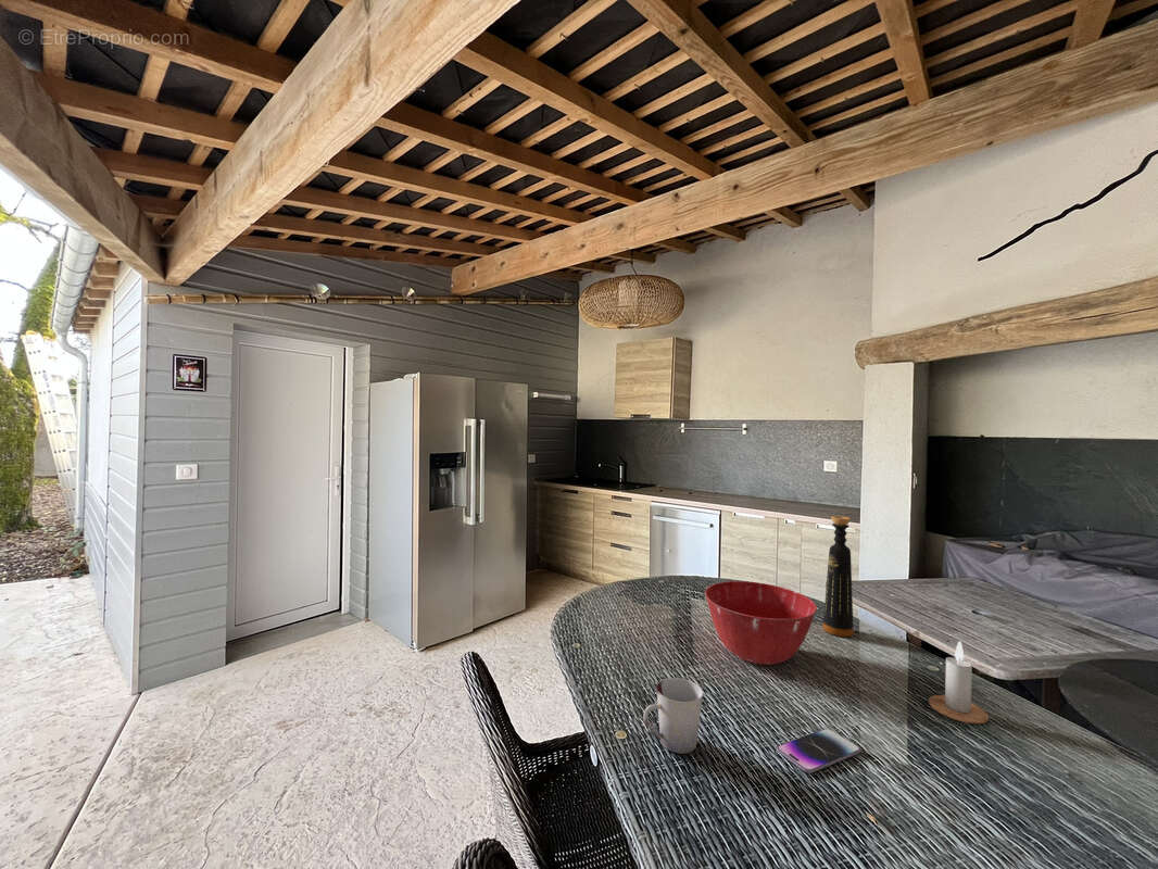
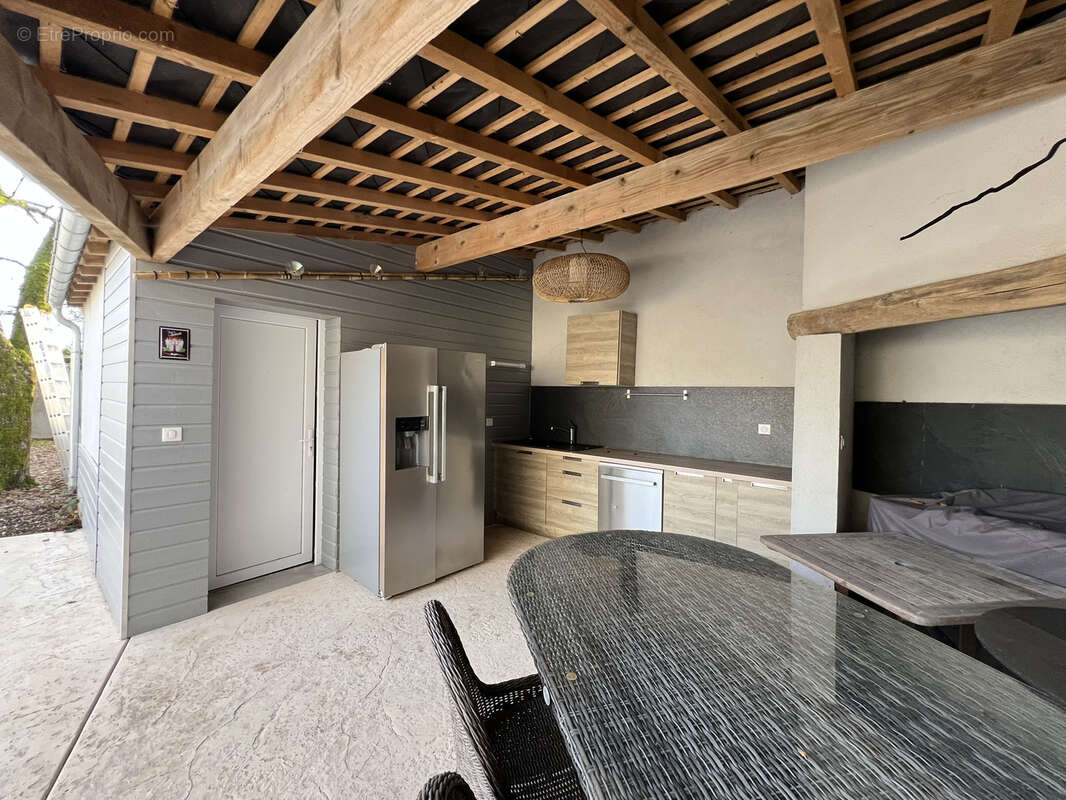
- bottle [822,515,855,638]
- smartphone [776,728,861,774]
- mixing bowl [704,580,818,666]
- candle [928,641,990,725]
- cup [642,677,704,755]
